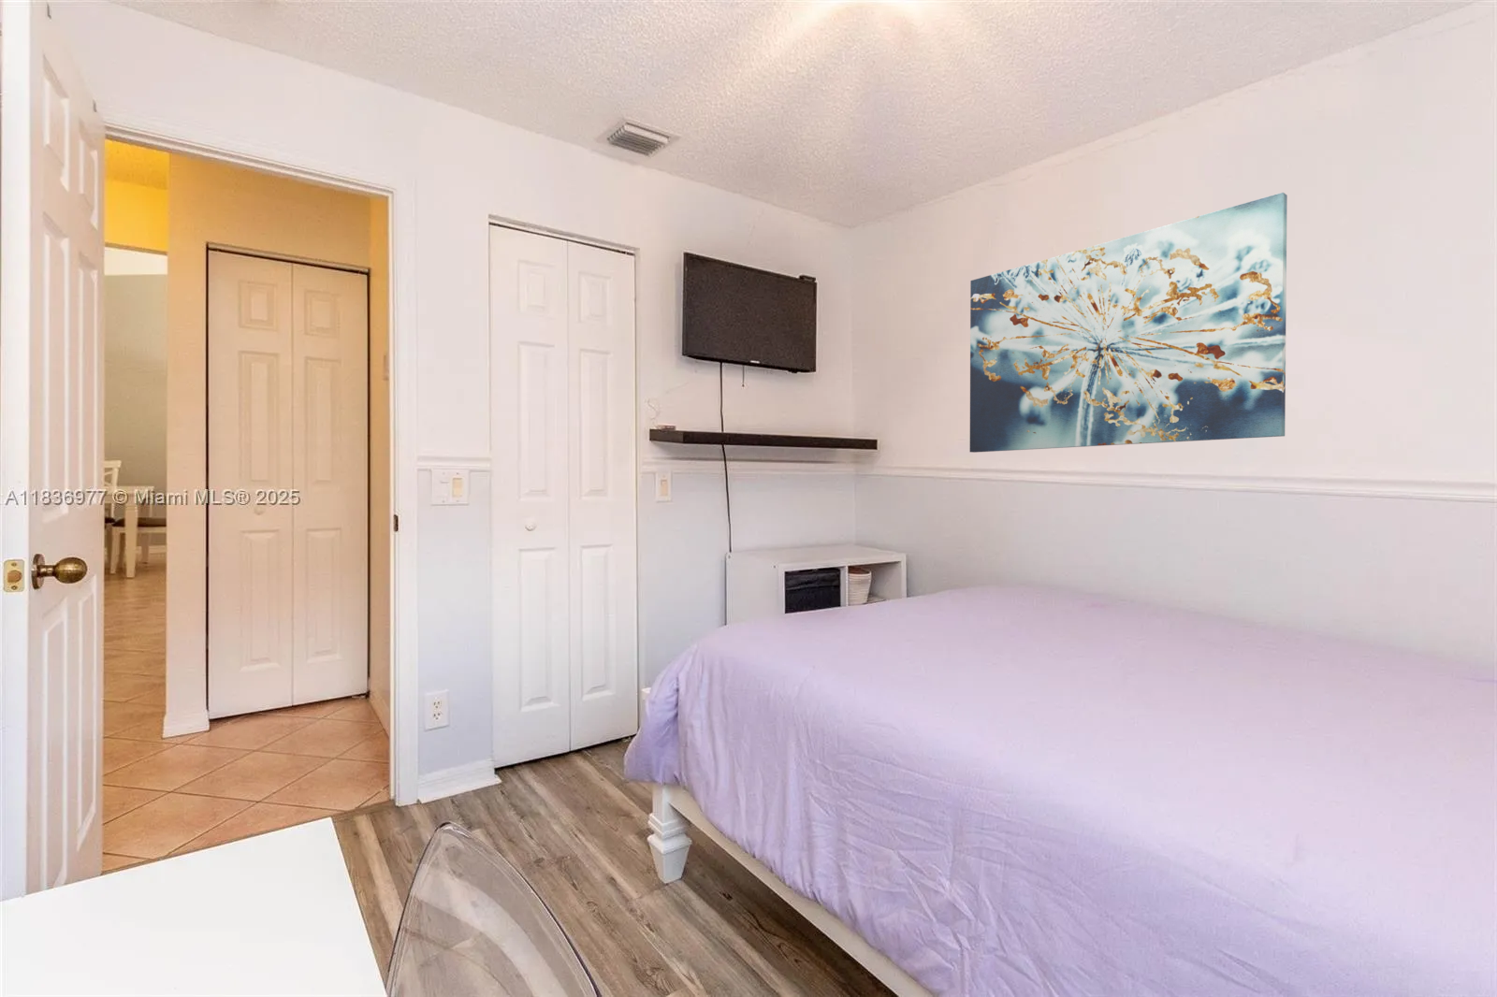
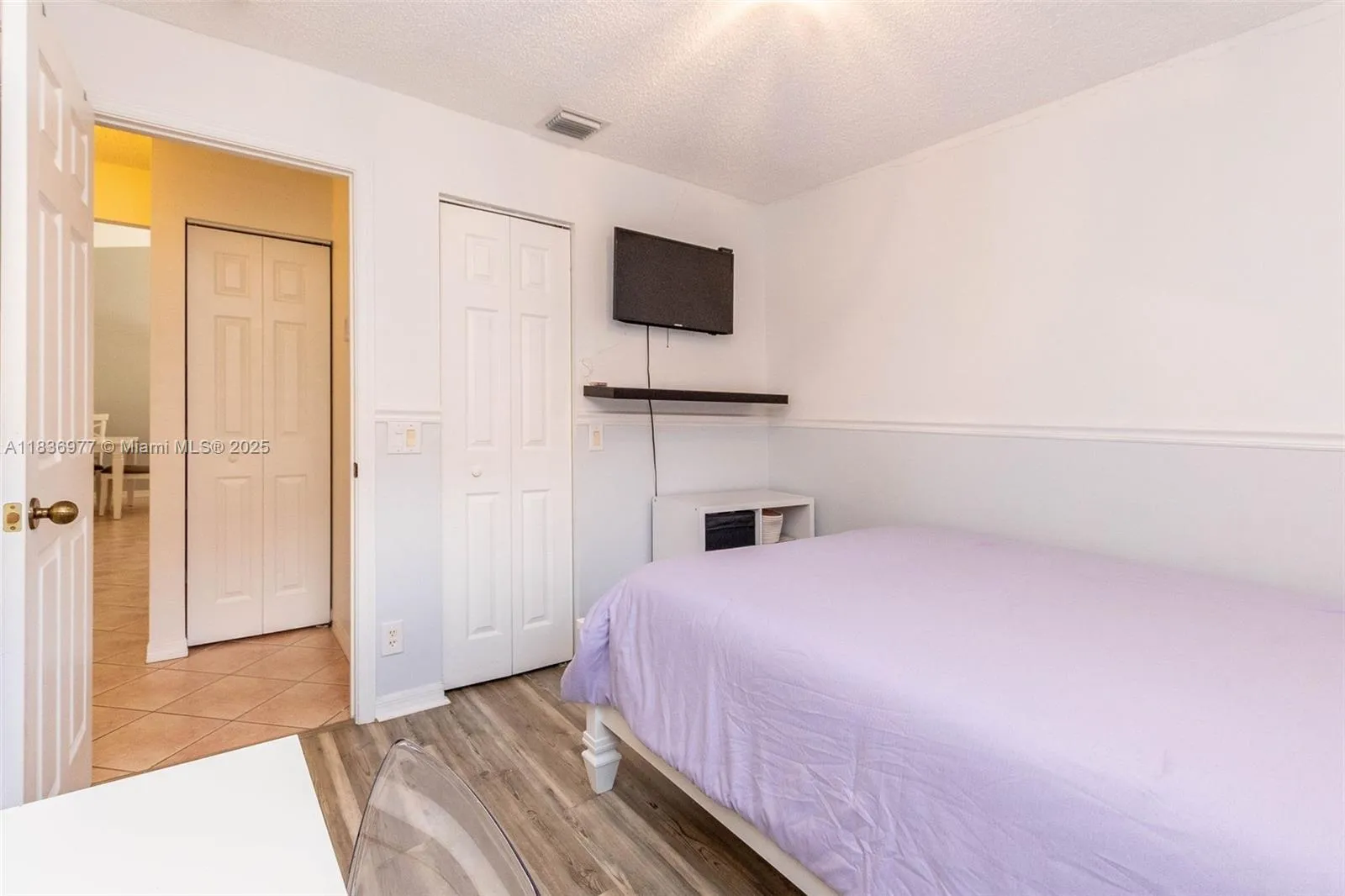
- wall art [969,191,1289,454]
